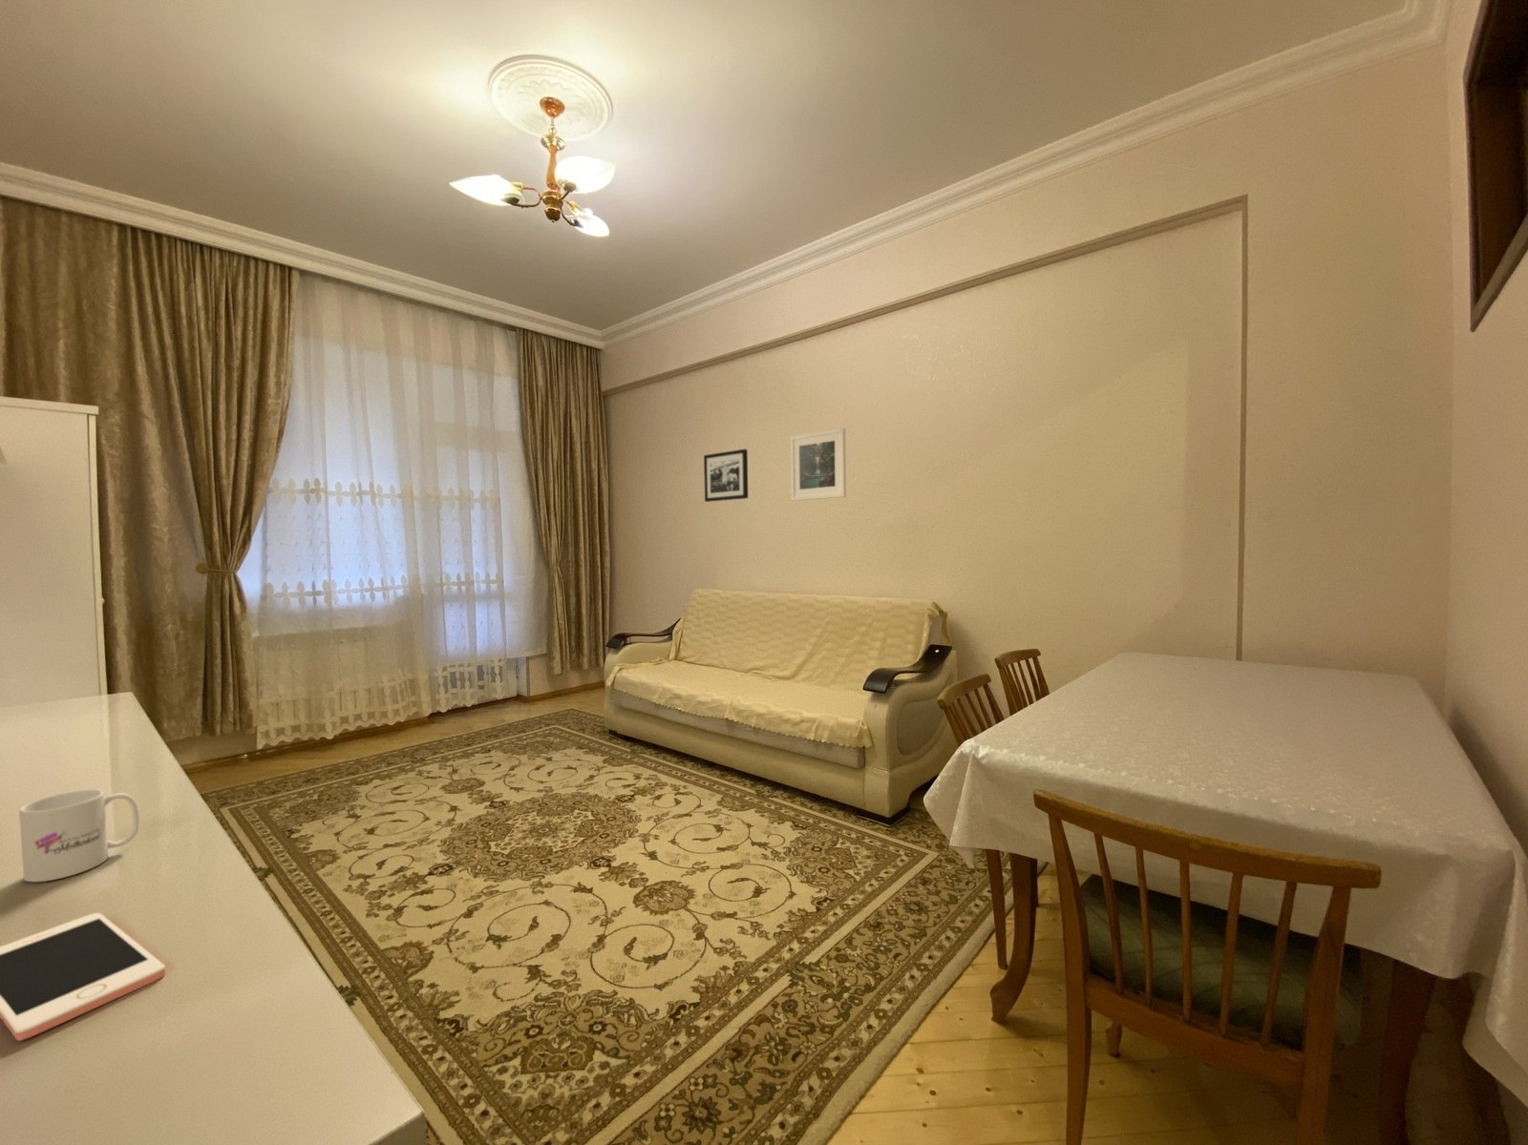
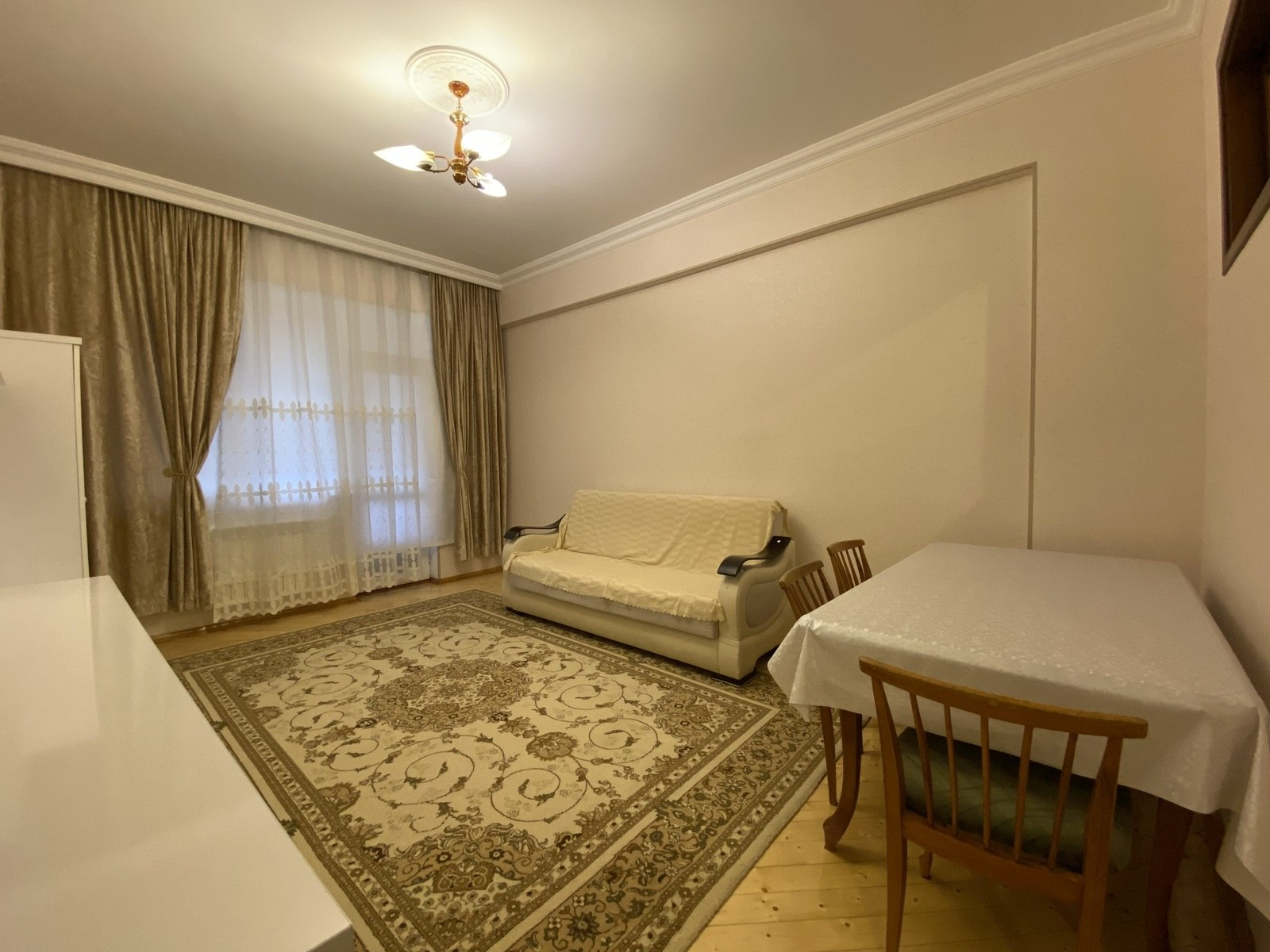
- picture frame [703,449,748,503]
- mug [18,788,141,883]
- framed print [789,427,847,502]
- cell phone [0,912,166,1042]
